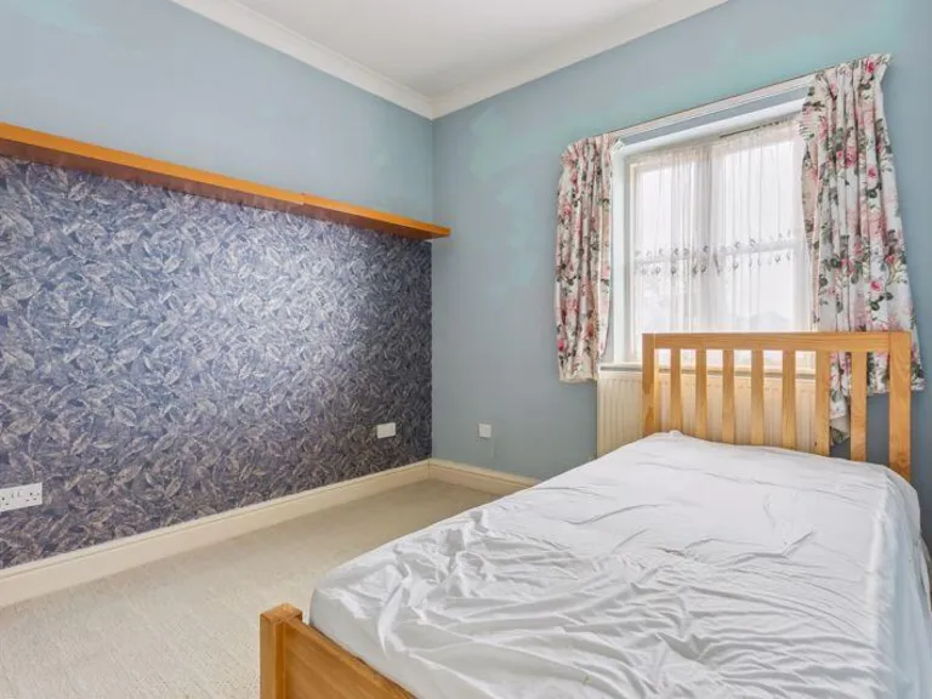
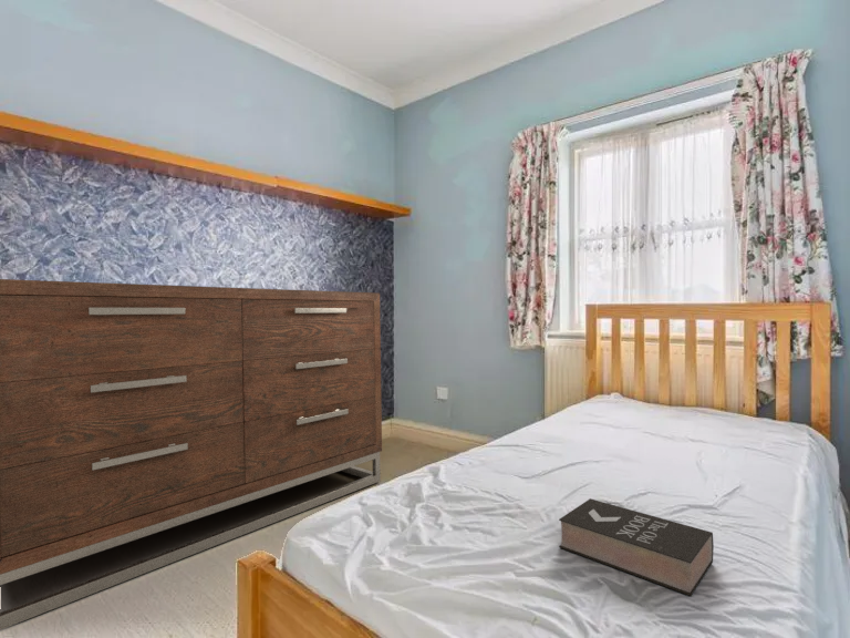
+ book [558,497,715,597]
+ dresser [0,278,383,631]
